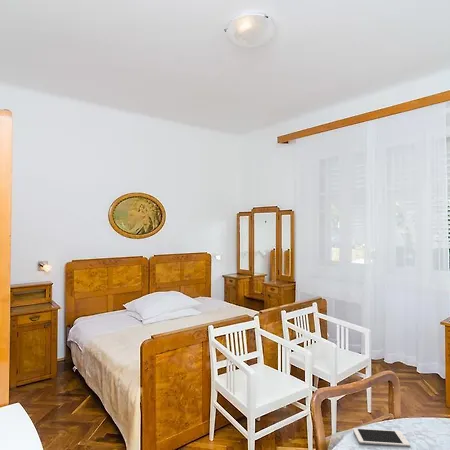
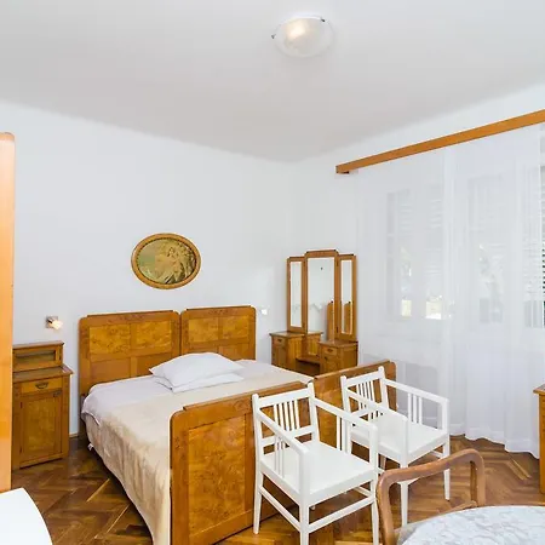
- cell phone [352,427,411,447]
